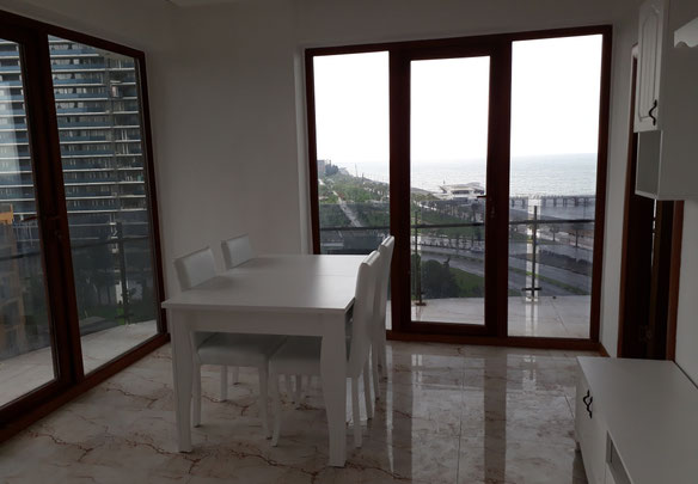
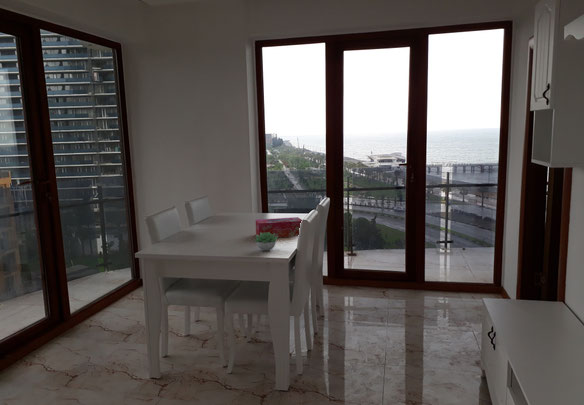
+ succulent plant [253,232,279,251]
+ tissue box [255,216,303,238]
